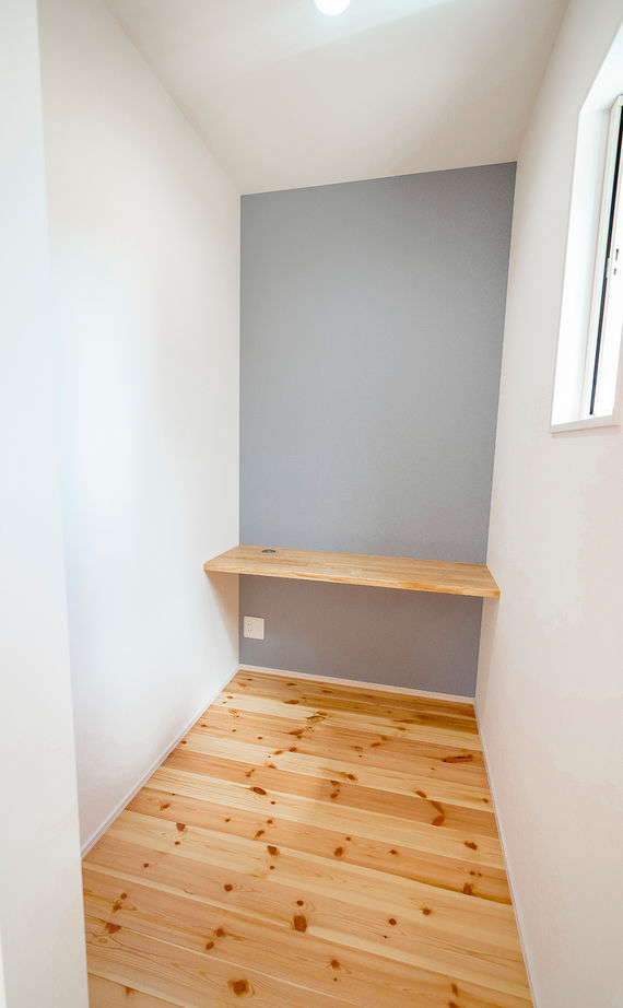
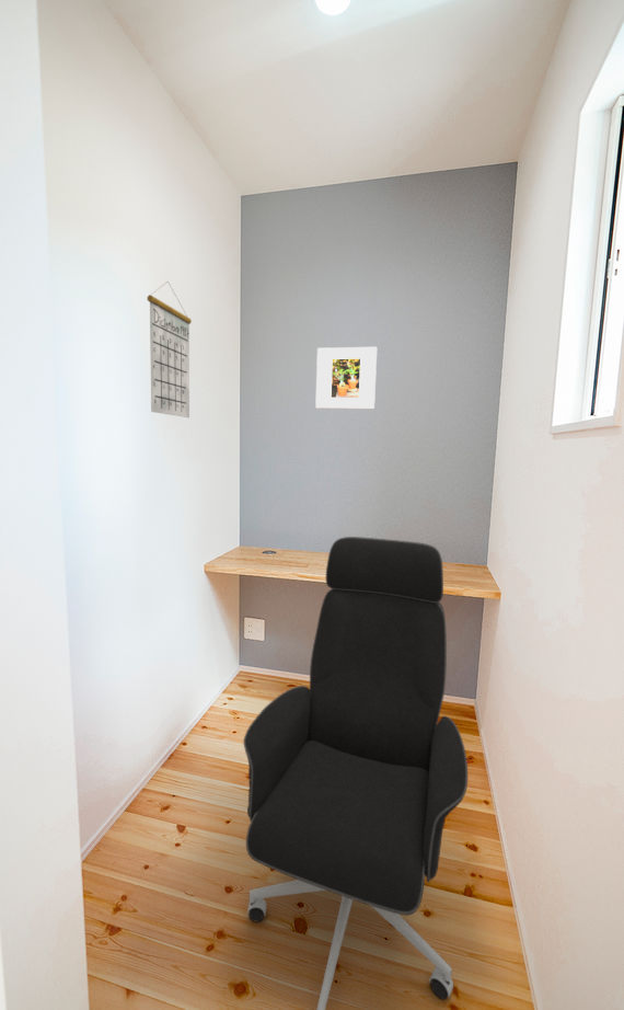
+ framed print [314,346,378,410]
+ calendar [147,280,193,418]
+ office chair [243,536,469,1010]
